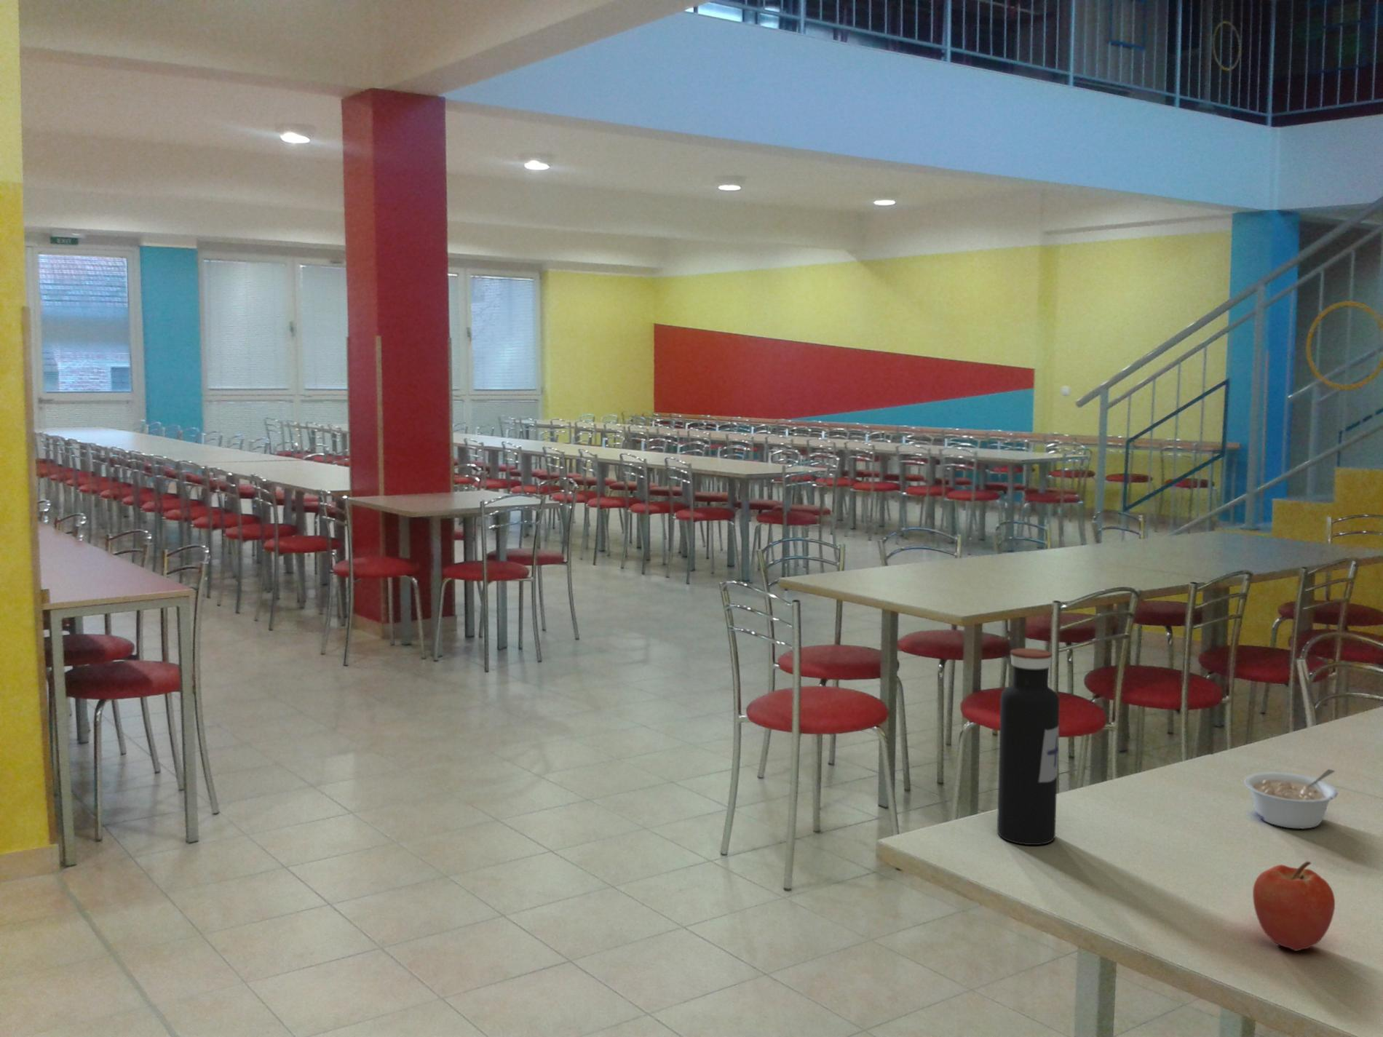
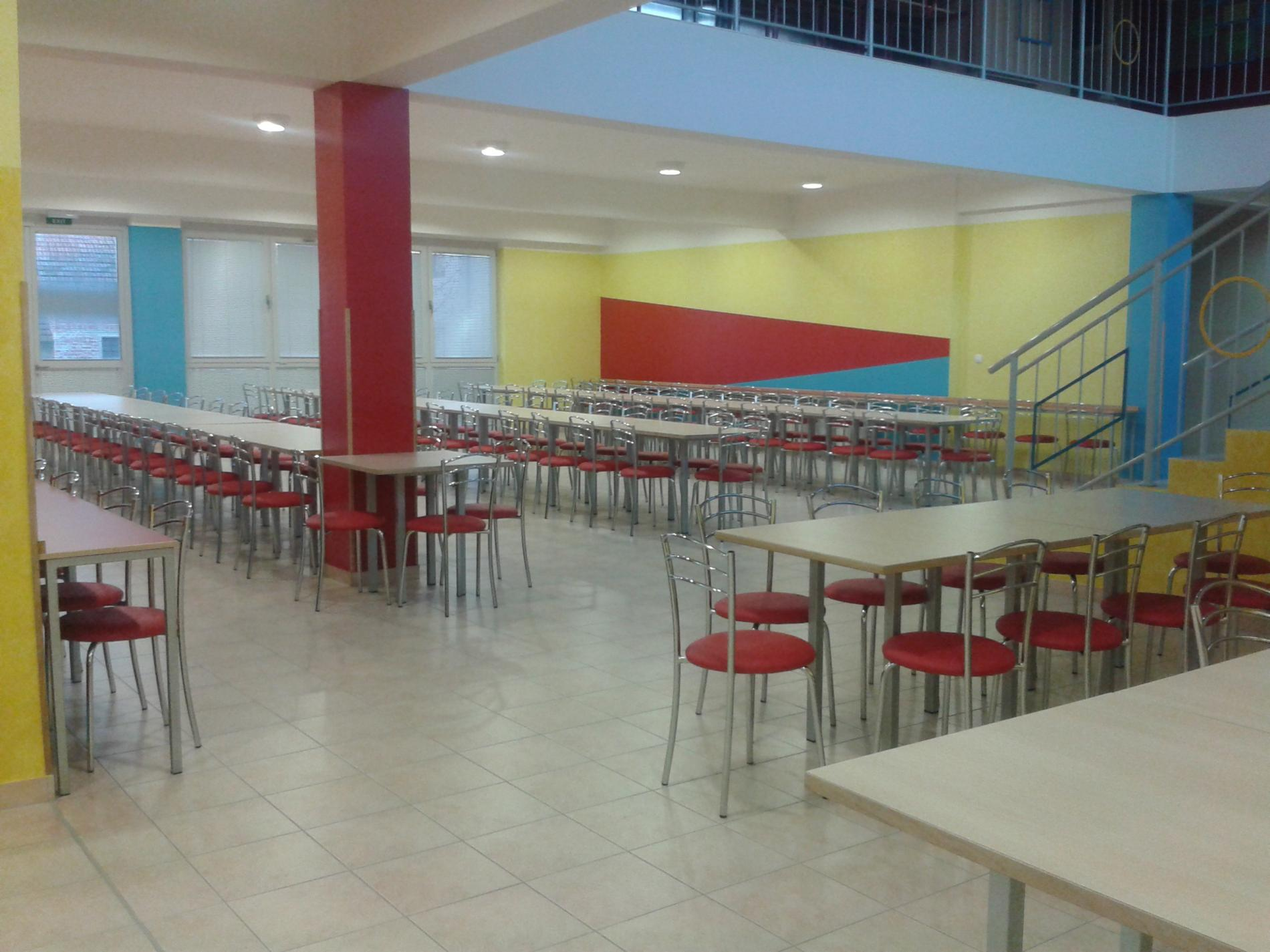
- legume [1244,769,1338,830]
- apple [1252,861,1336,952]
- water bottle [996,648,1060,845]
